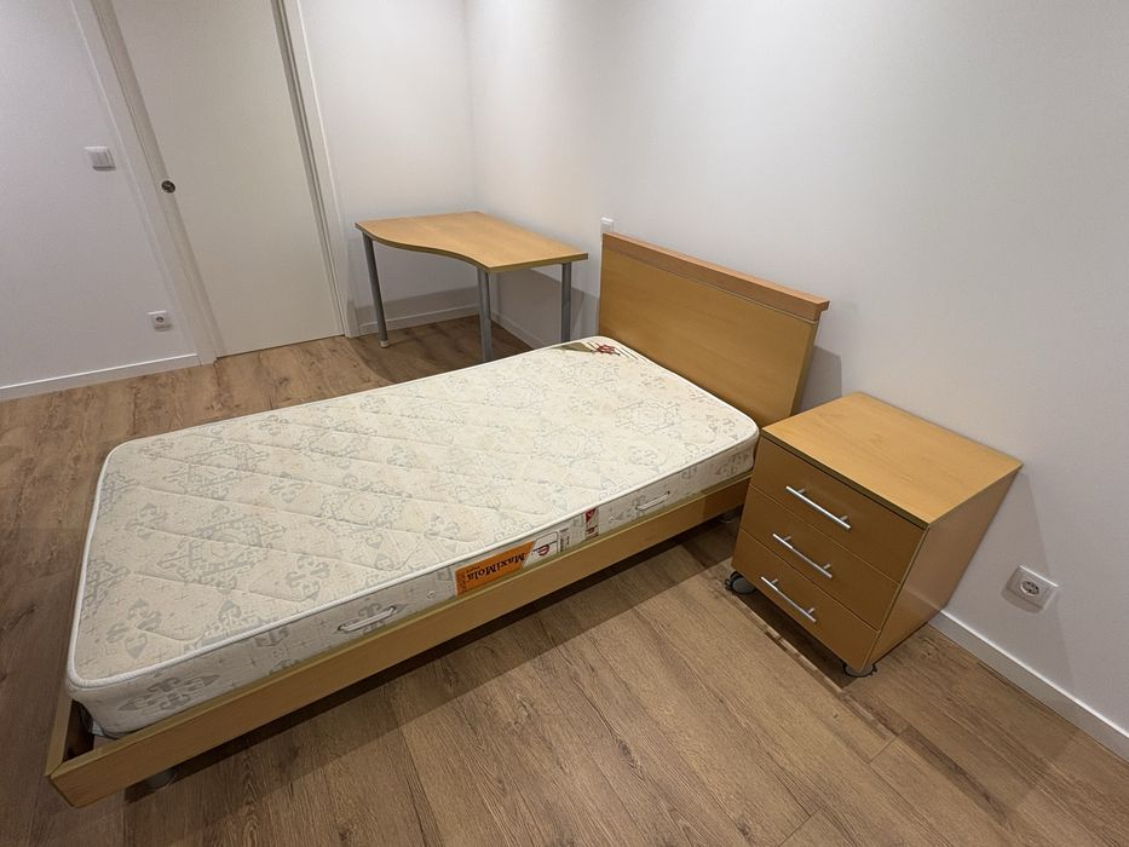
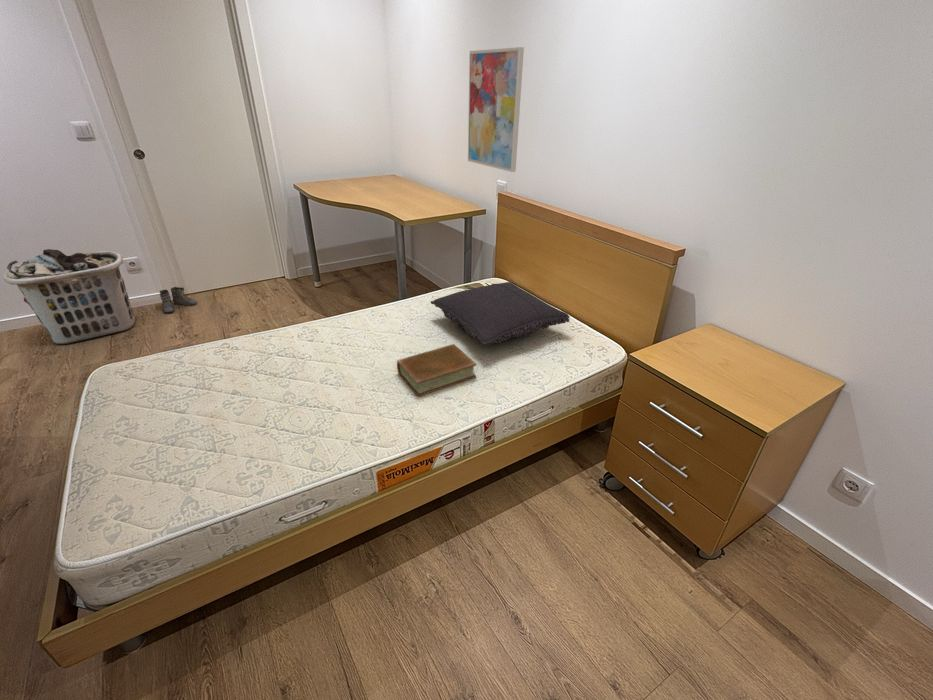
+ clothes hamper [3,248,137,345]
+ boots [157,286,198,315]
+ wall art [467,46,525,173]
+ pillow [430,281,571,346]
+ book [396,343,478,398]
